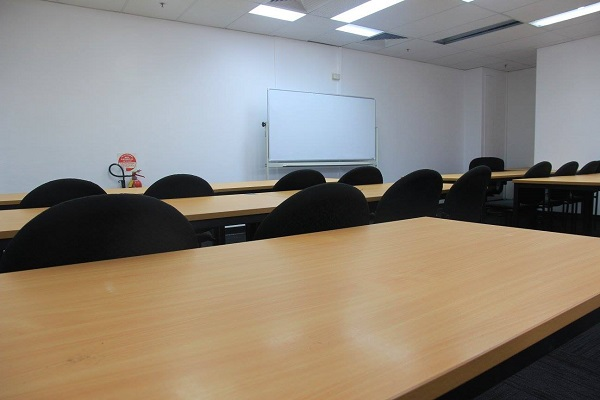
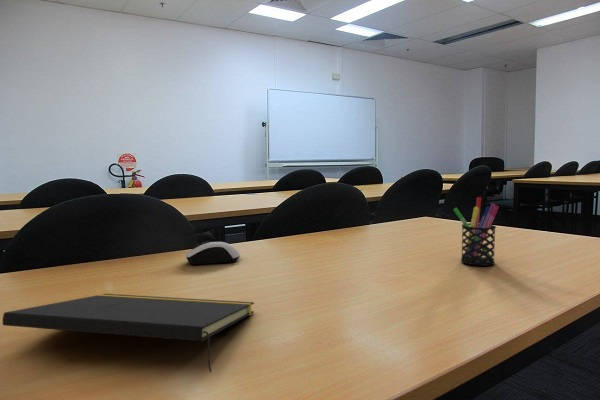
+ notepad [2,293,255,374]
+ pen holder [452,196,500,267]
+ computer mouse [184,241,241,265]
